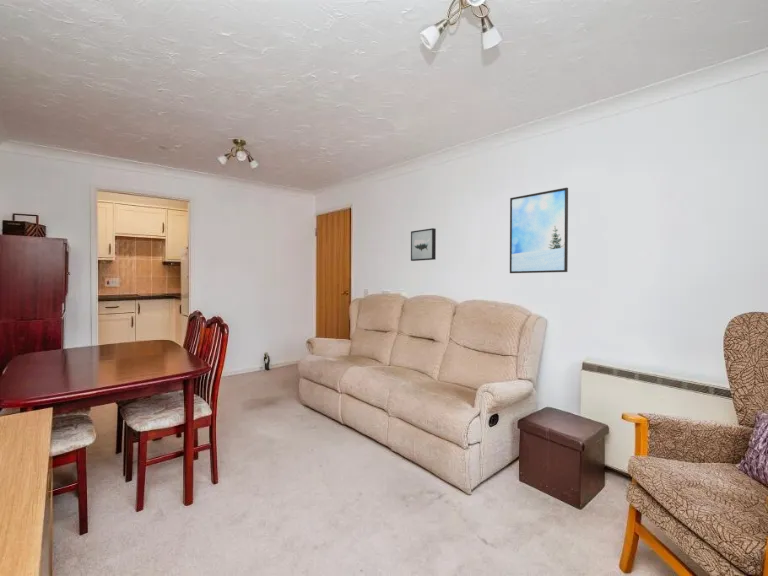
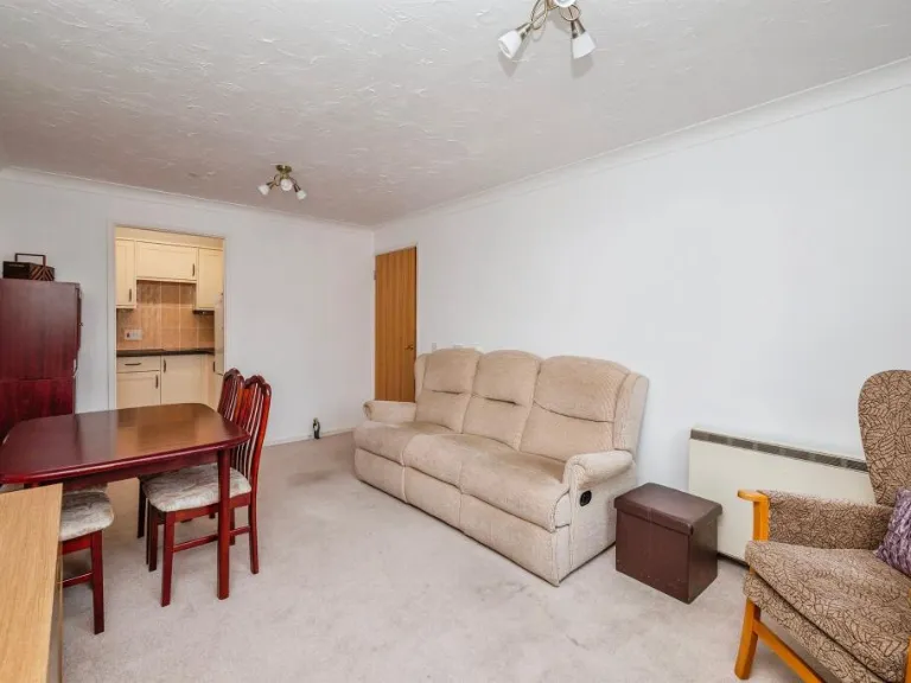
- wall art [410,227,437,262]
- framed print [509,187,569,274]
